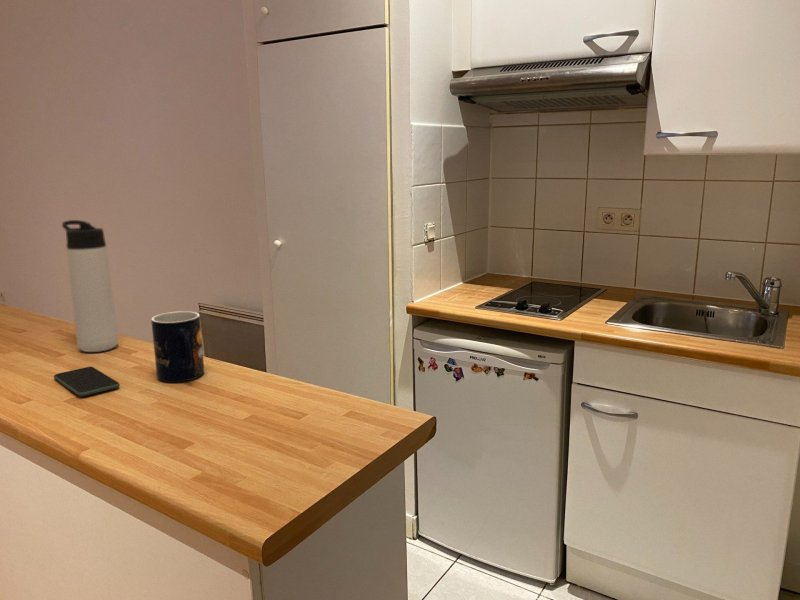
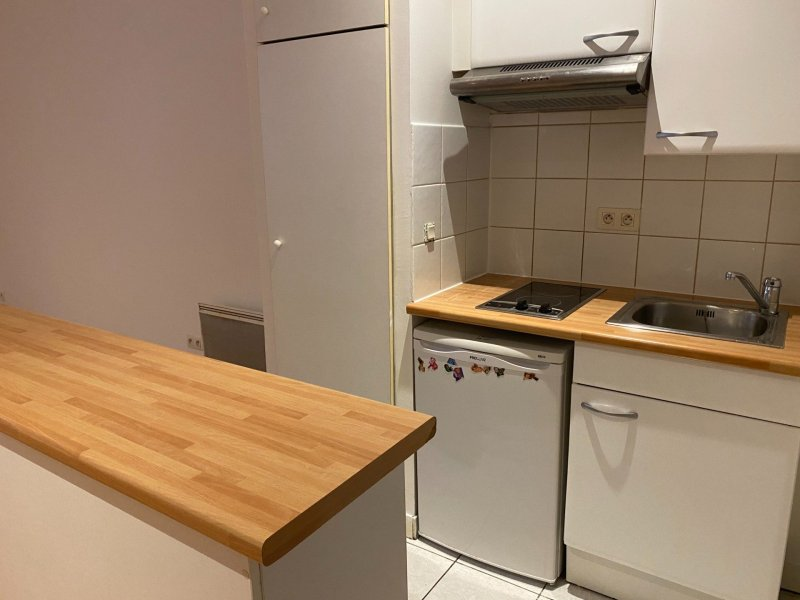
- smartphone [53,366,121,397]
- mug [150,310,205,383]
- thermos bottle [61,219,119,353]
